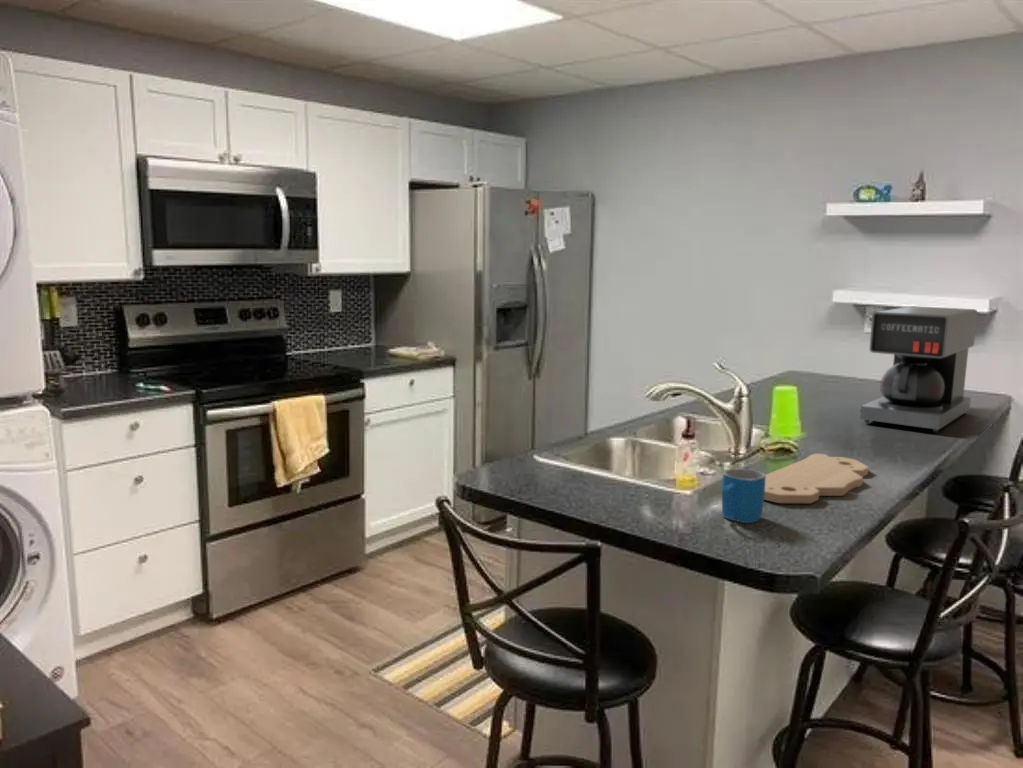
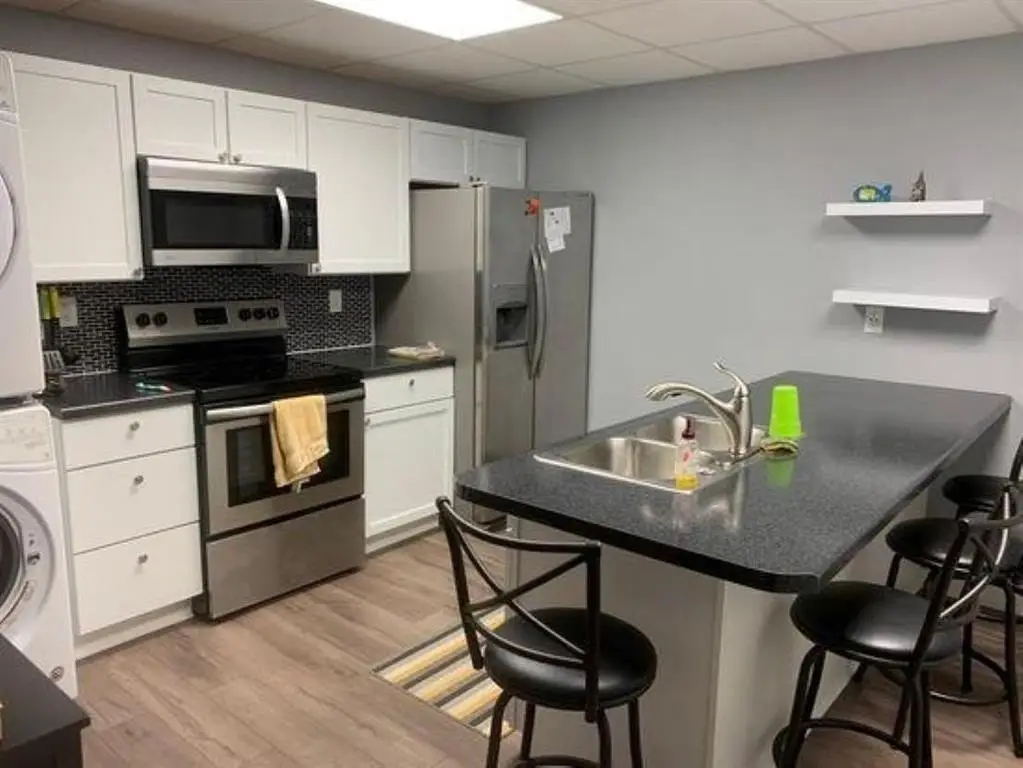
- cutting board [764,453,870,504]
- mug [721,467,766,524]
- coffee maker [859,305,979,434]
